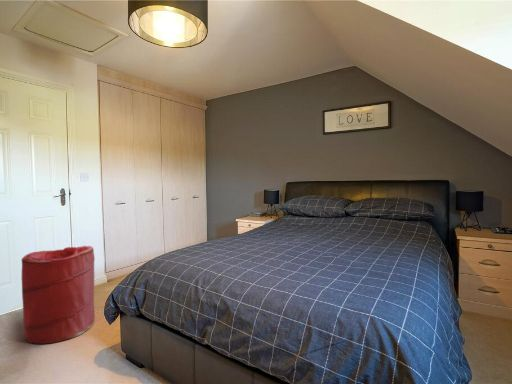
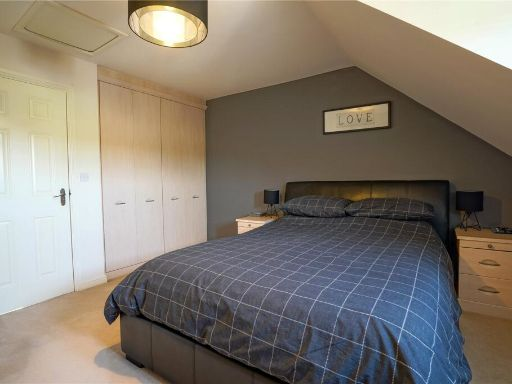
- laundry hamper [21,245,96,345]
